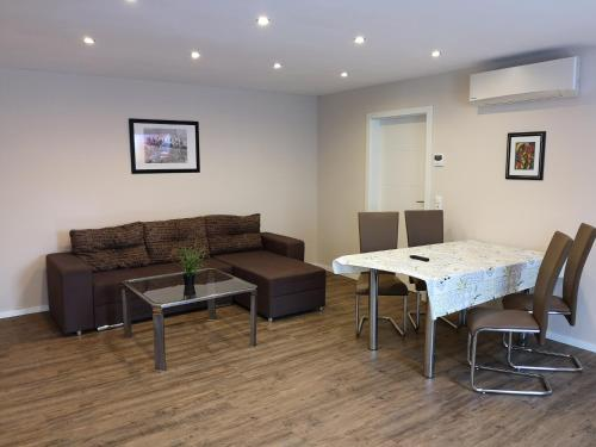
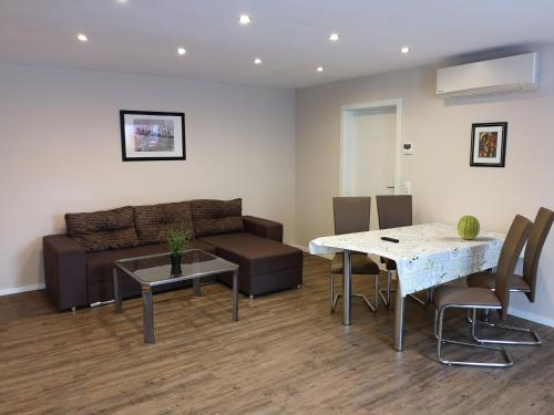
+ fruit [456,215,481,240]
